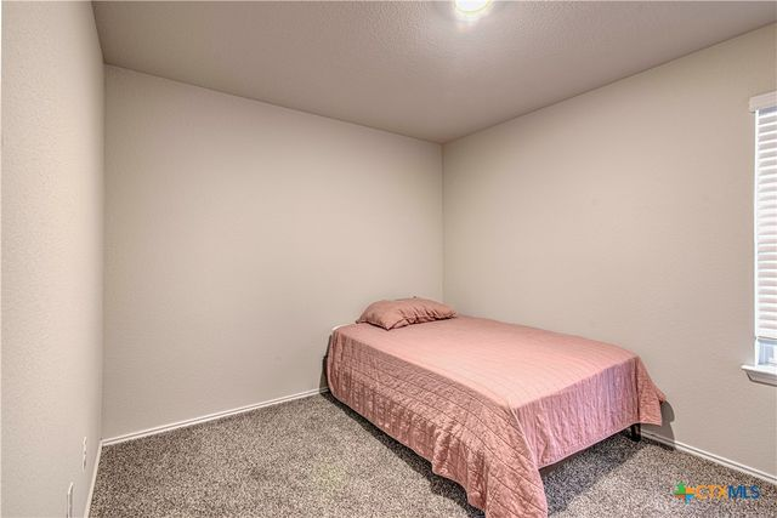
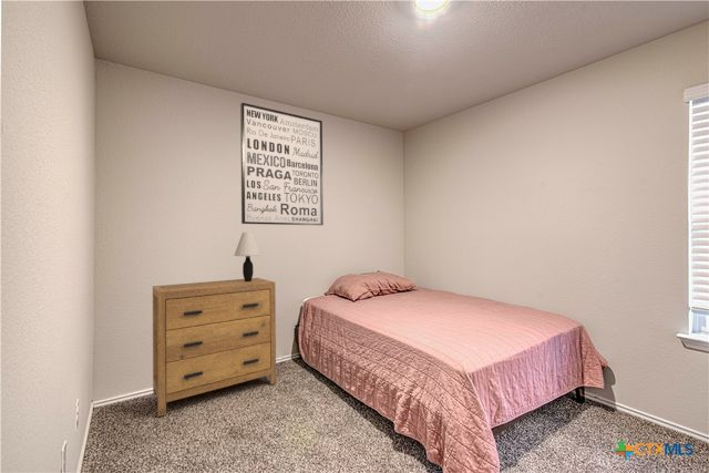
+ wall art [239,102,325,226]
+ dresser [152,277,277,418]
+ table lamp [234,232,261,281]
